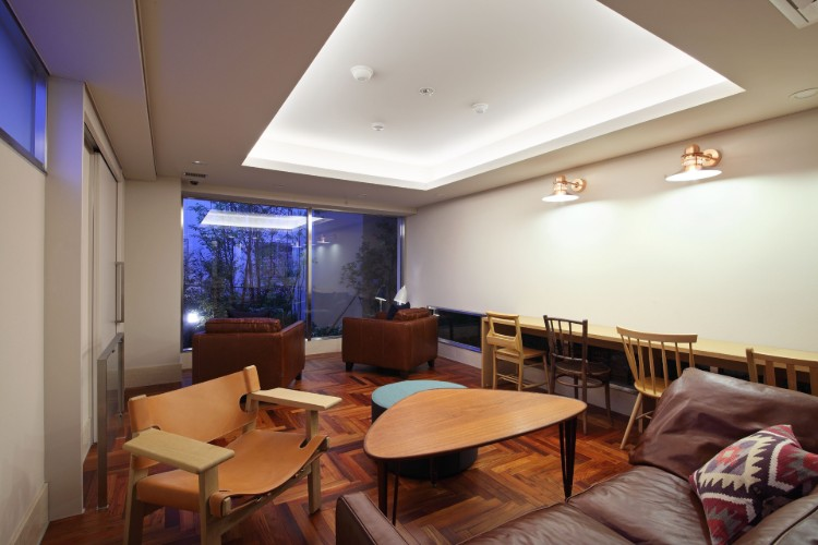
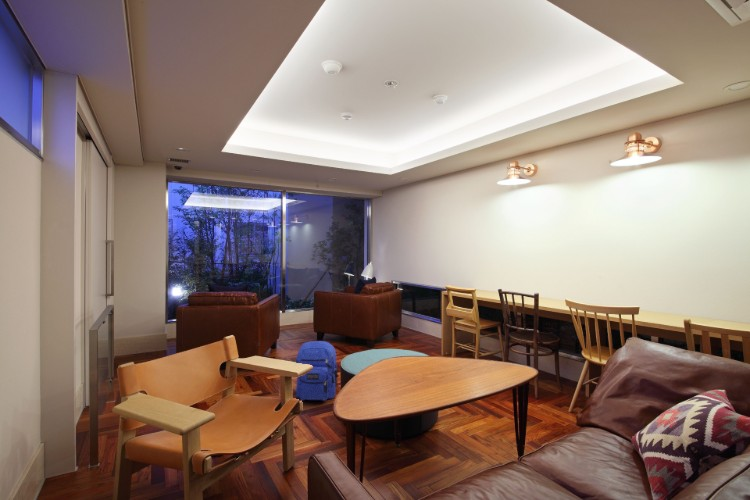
+ backpack [295,340,340,402]
